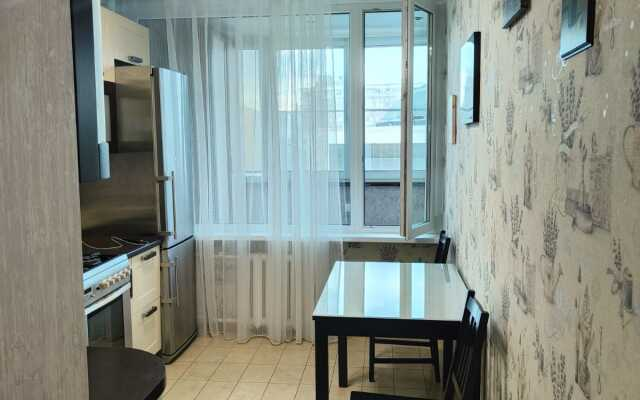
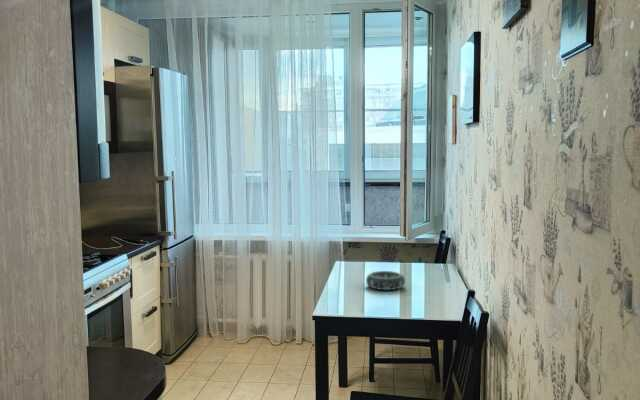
+ decorative bowl [365,270,406,291]
